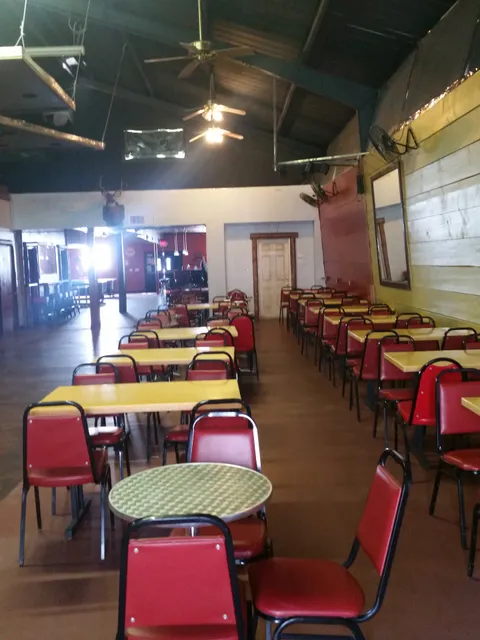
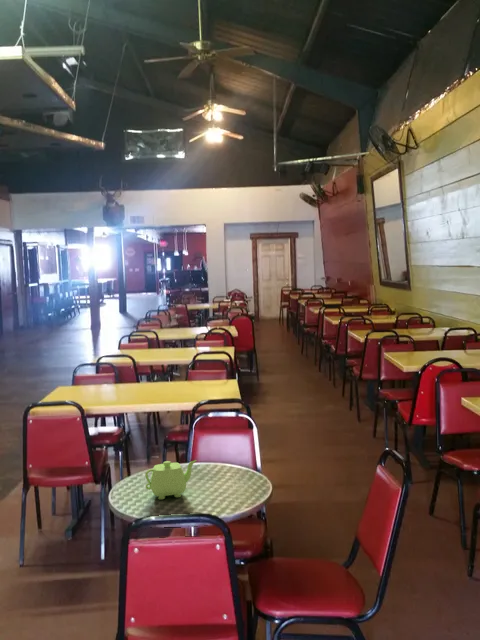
+ teapot [144,459,197,500]
